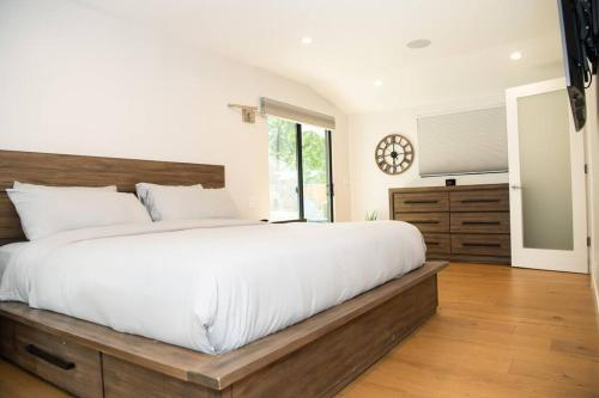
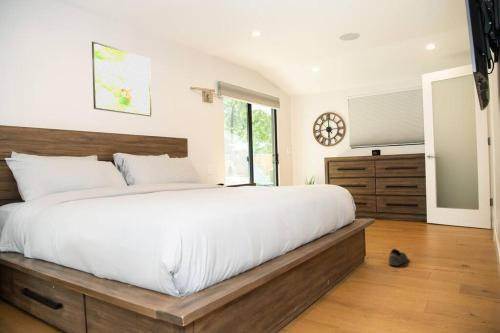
+ shoe [388,248,408,267]
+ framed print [91,41,153,117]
